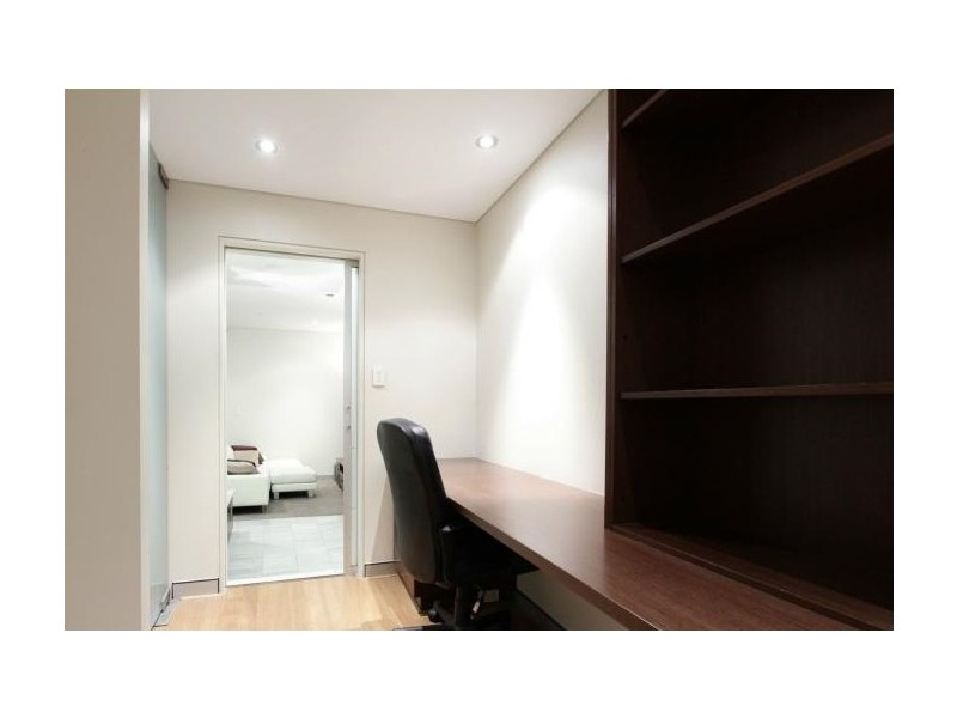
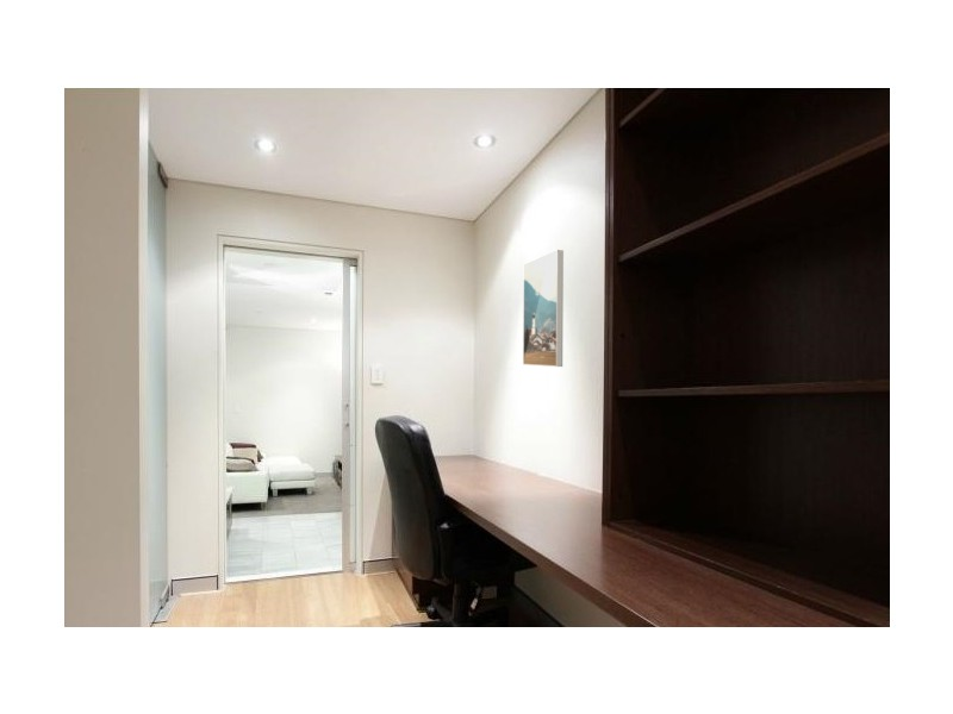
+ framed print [522,249,565,368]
